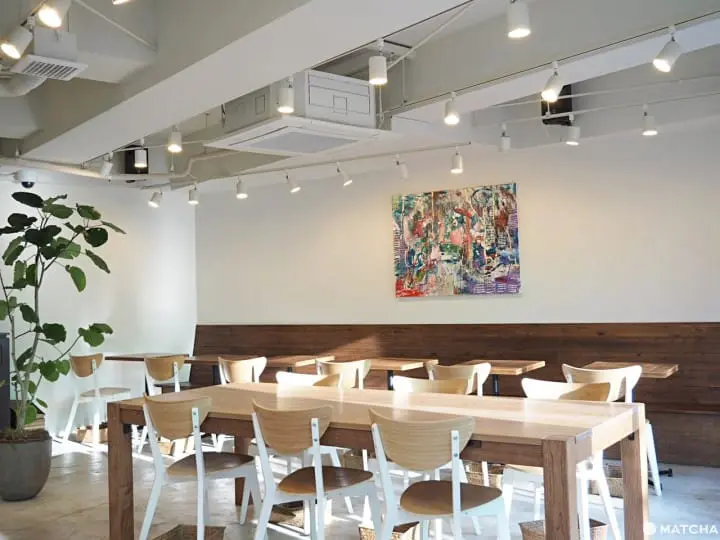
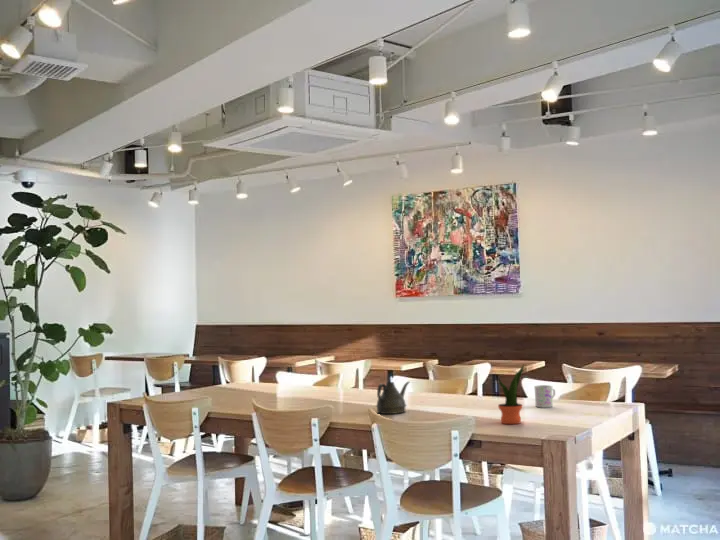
+ teapot [375,380,410,415]
+ potted plant [497,364,525,425]
+ mug [533,384,556,409]
